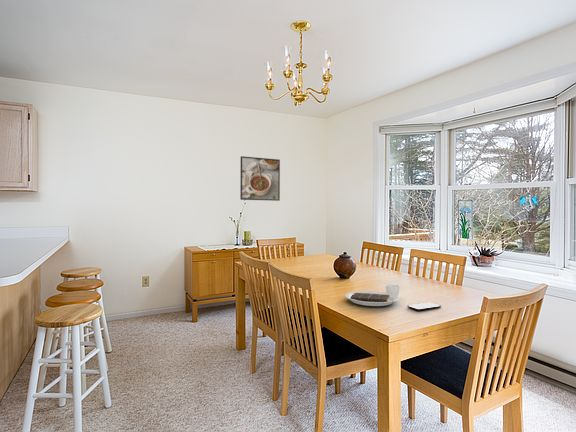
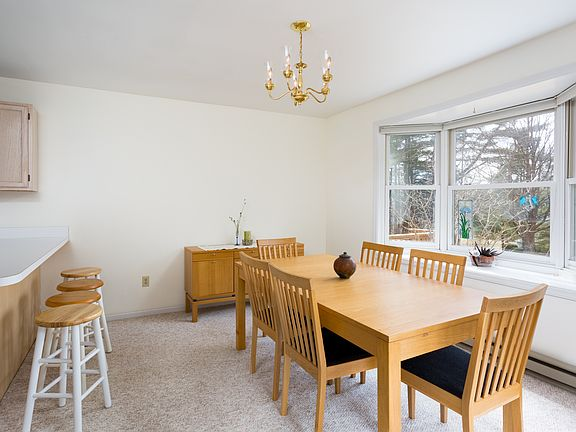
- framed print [239,155,281,202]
- placemat [344,283,442,311]
